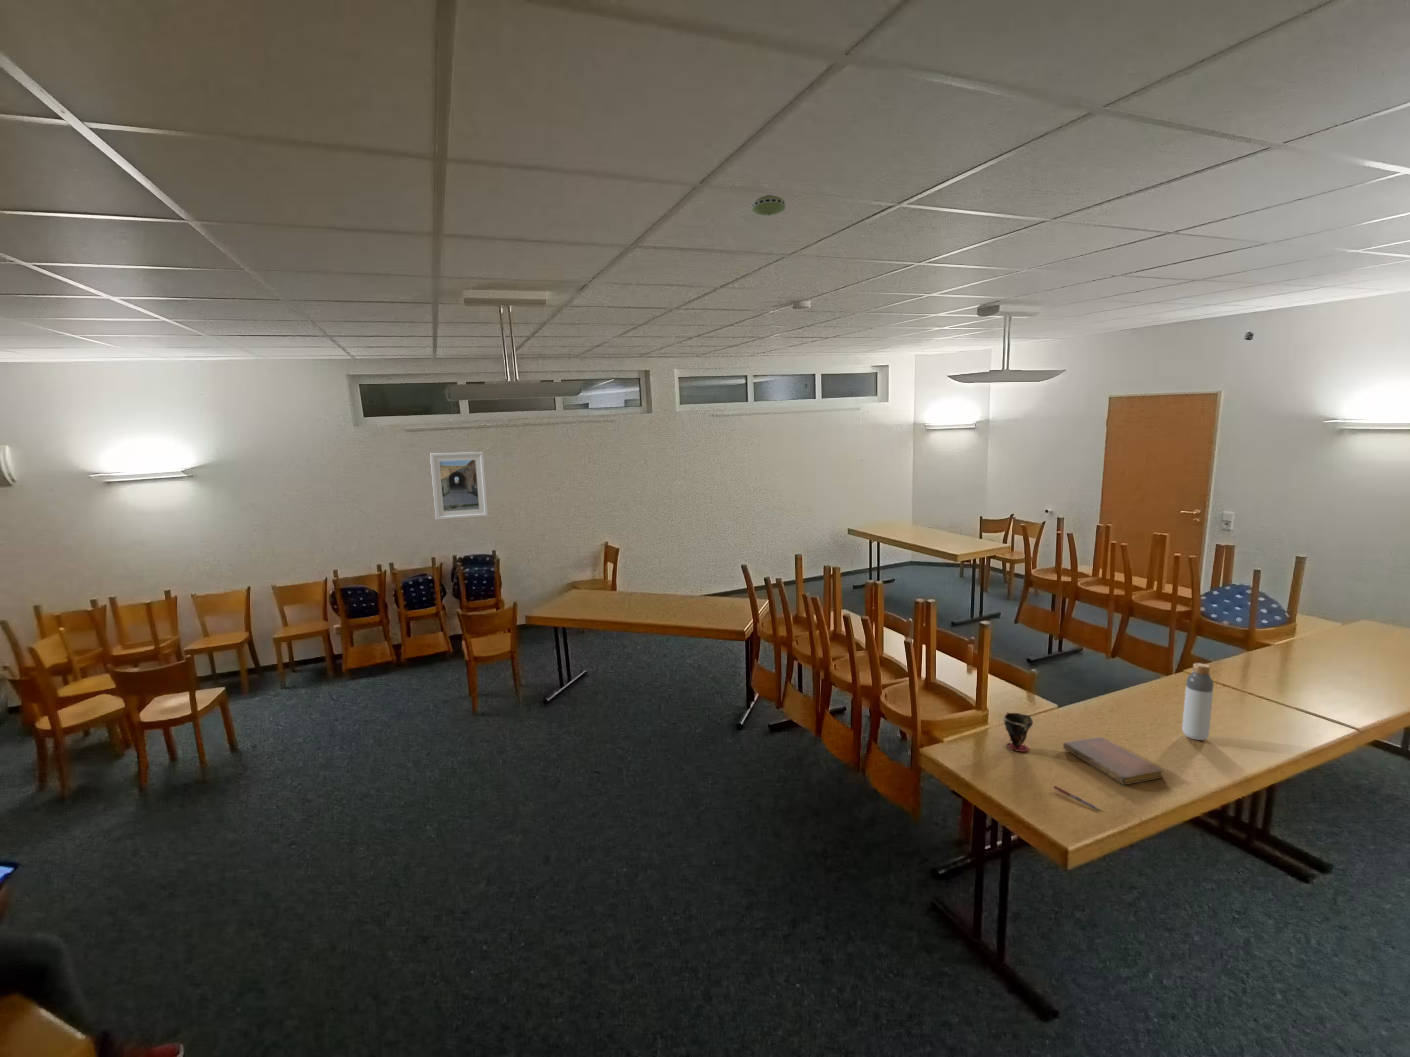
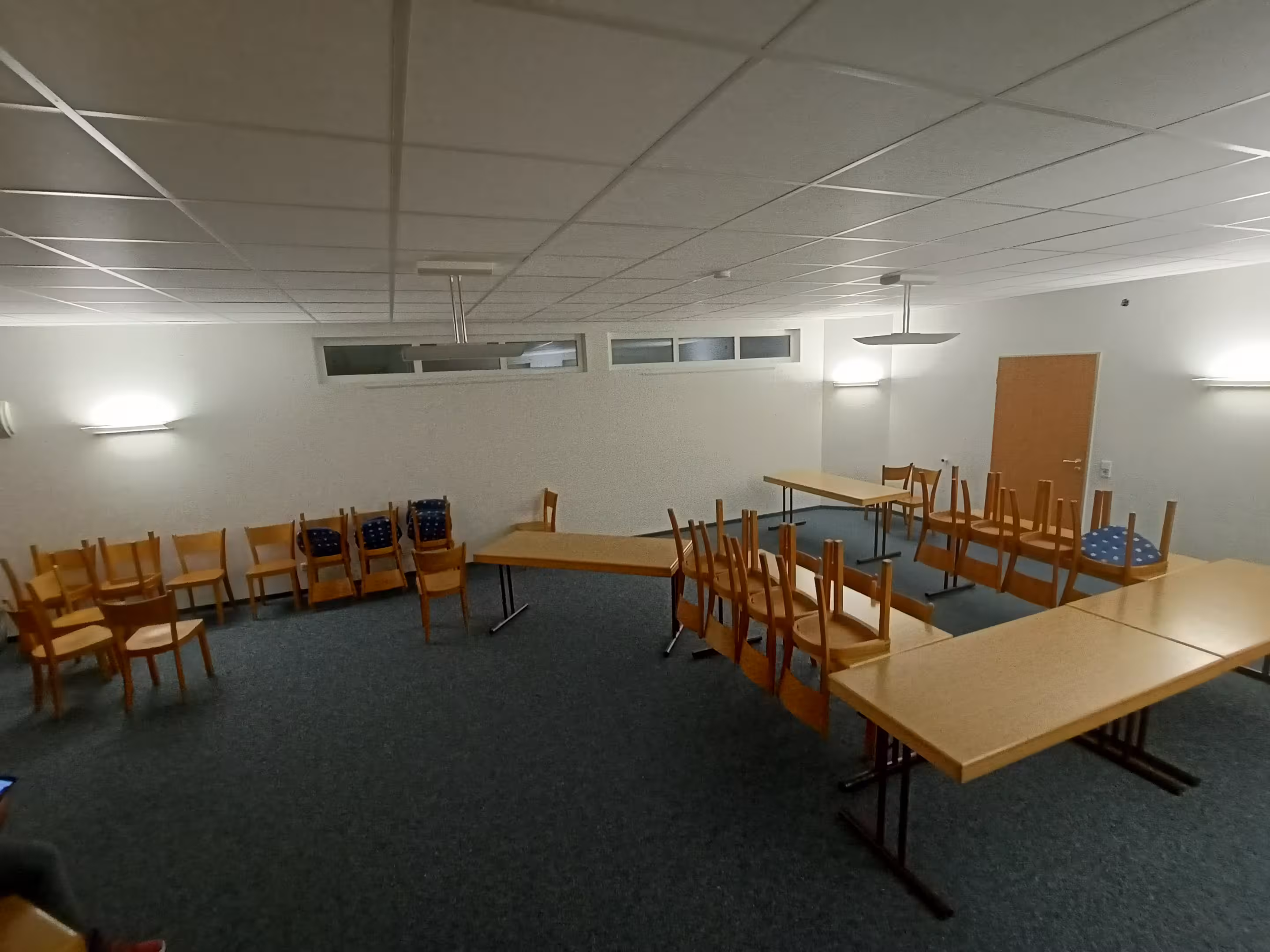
- cup [1003,712,1034,752]
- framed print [430,451,489,521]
- pen [1054,785,1100,811]
- smoke detector [752,194,786,217]
- bottle [1182,663,1215,741]
- notebook [1062,736,1165,785]
